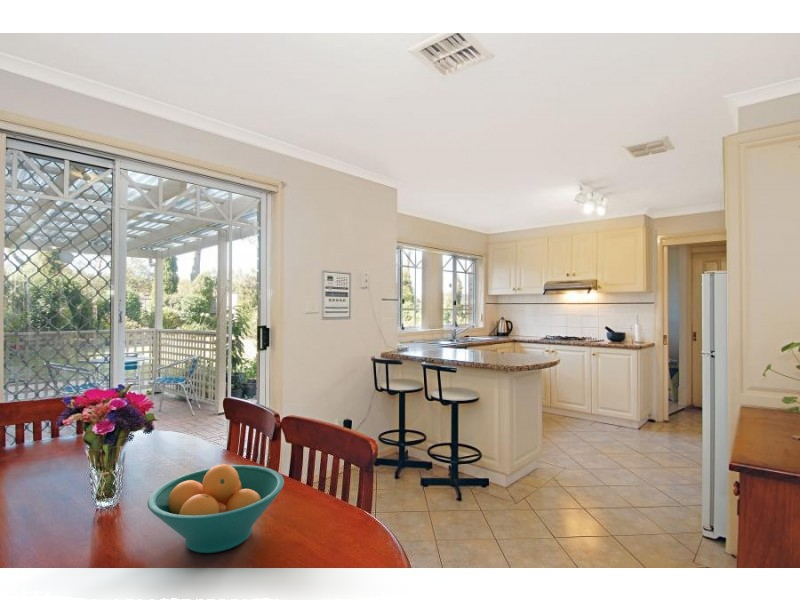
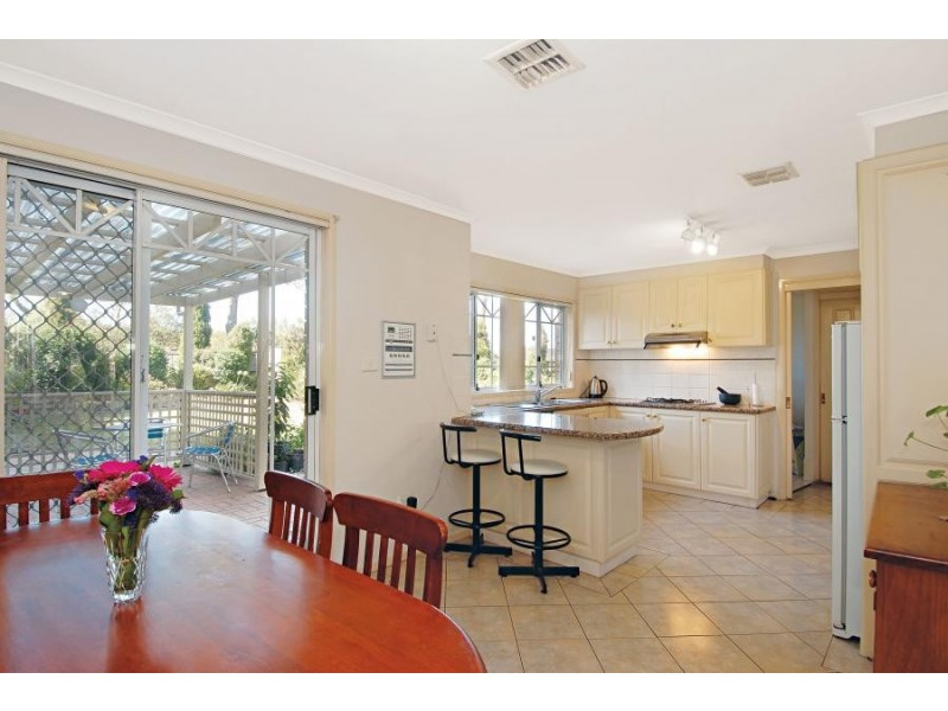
- fruit bowl [146,463,285,554]
